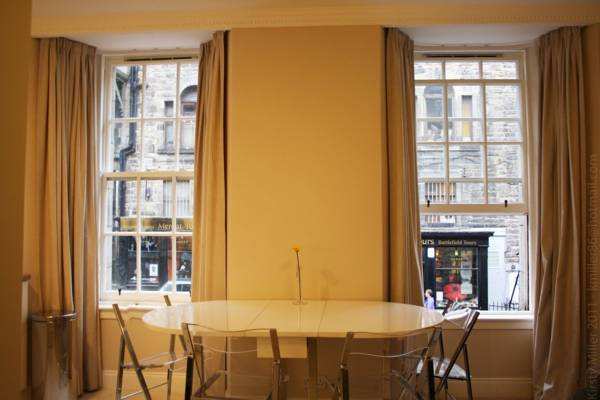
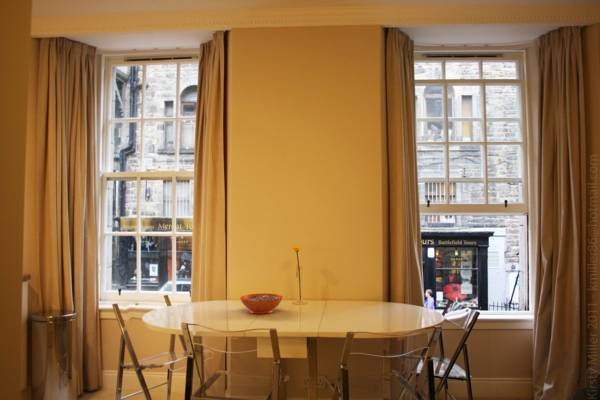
+ decorative bowl [239,293,283,315]
